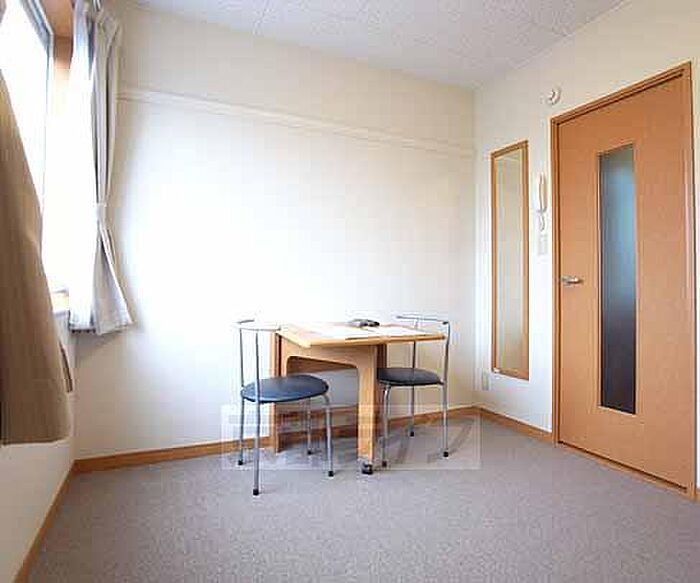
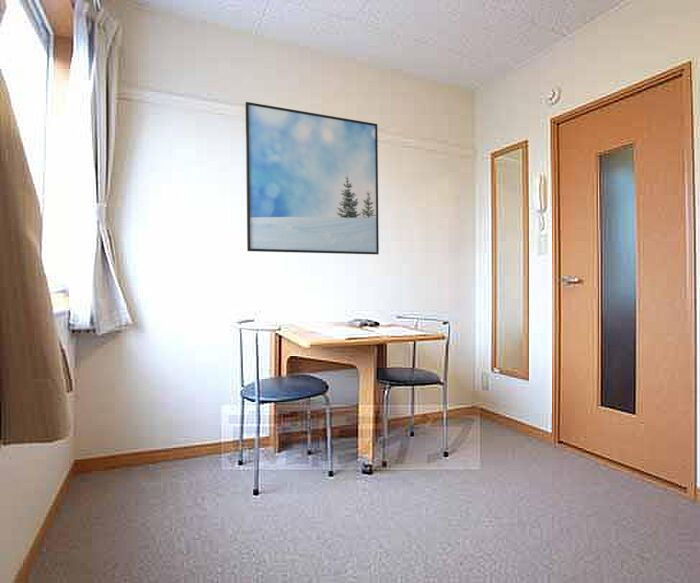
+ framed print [244,101,380,255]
